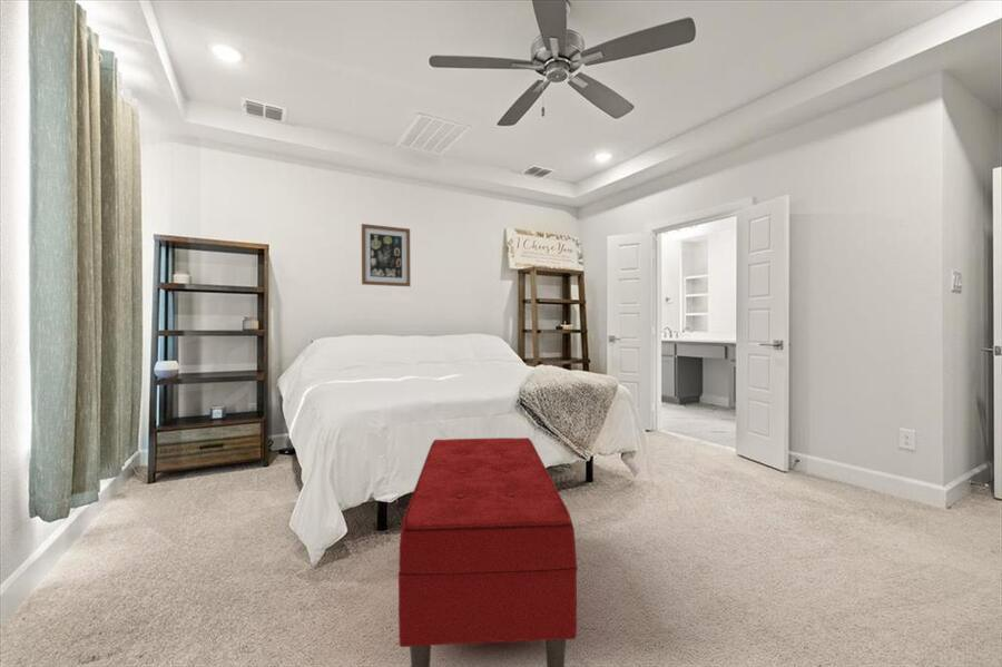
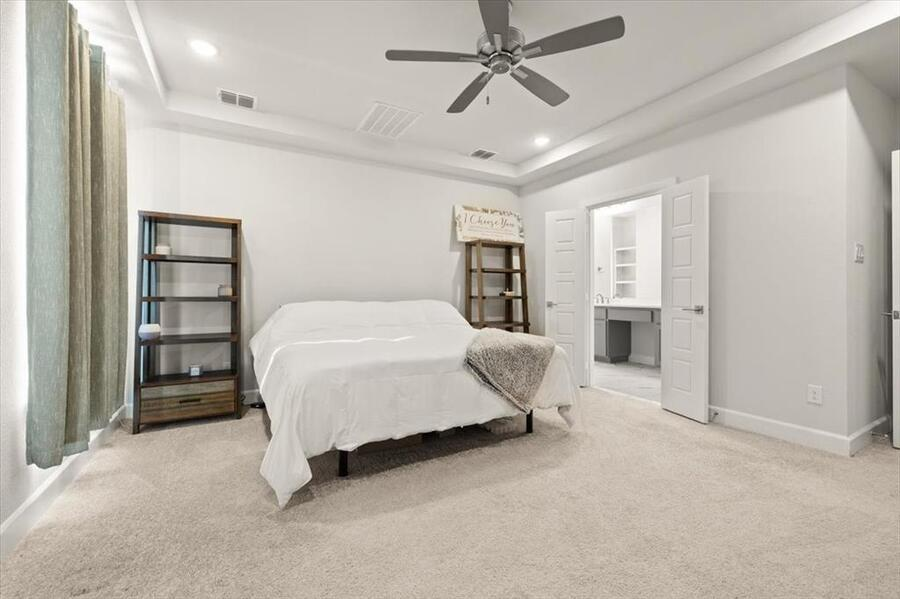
- bench [397,437,579,667]
- wall art [361,223,412,287]
